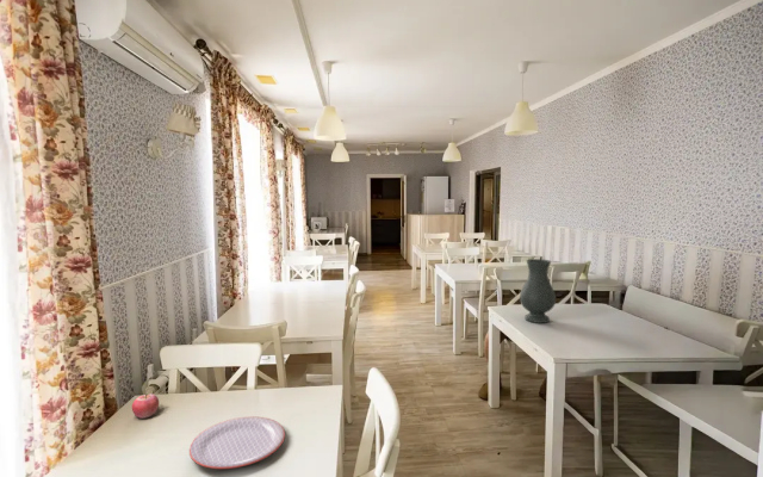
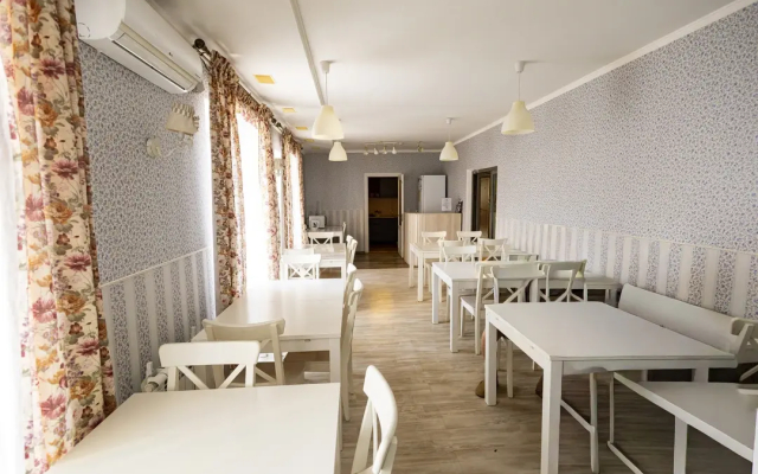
- fruit [131,392,160,420]
- plate [188,415,286,470]
- vase [519,258,557,324]
